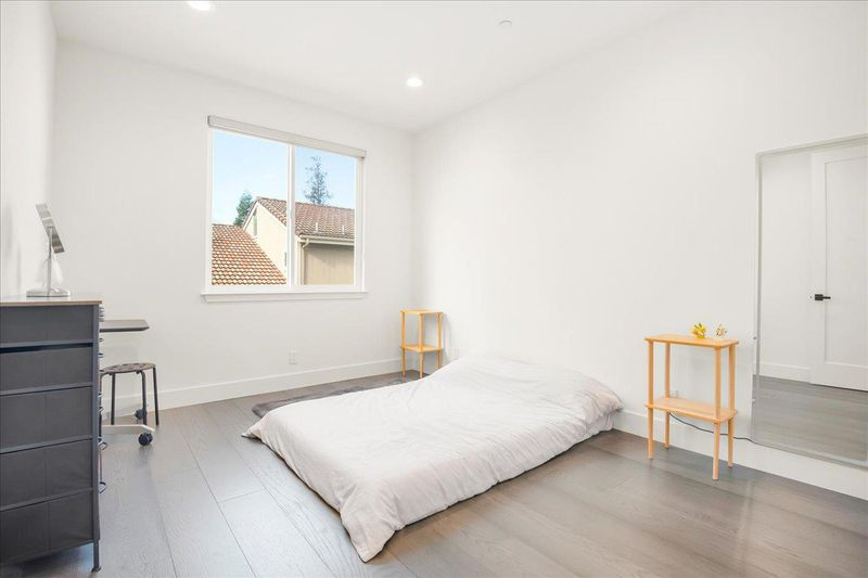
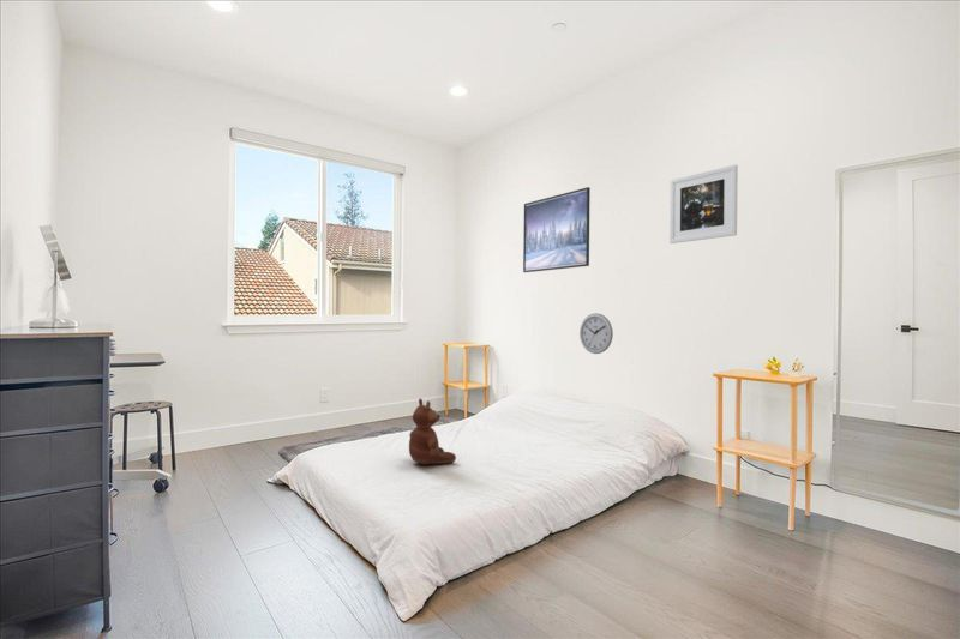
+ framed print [522,186,592,273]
+ teddy bear [408,397,457,466]
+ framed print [668,163,739,245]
+ wall clock [578,312,614,355]
